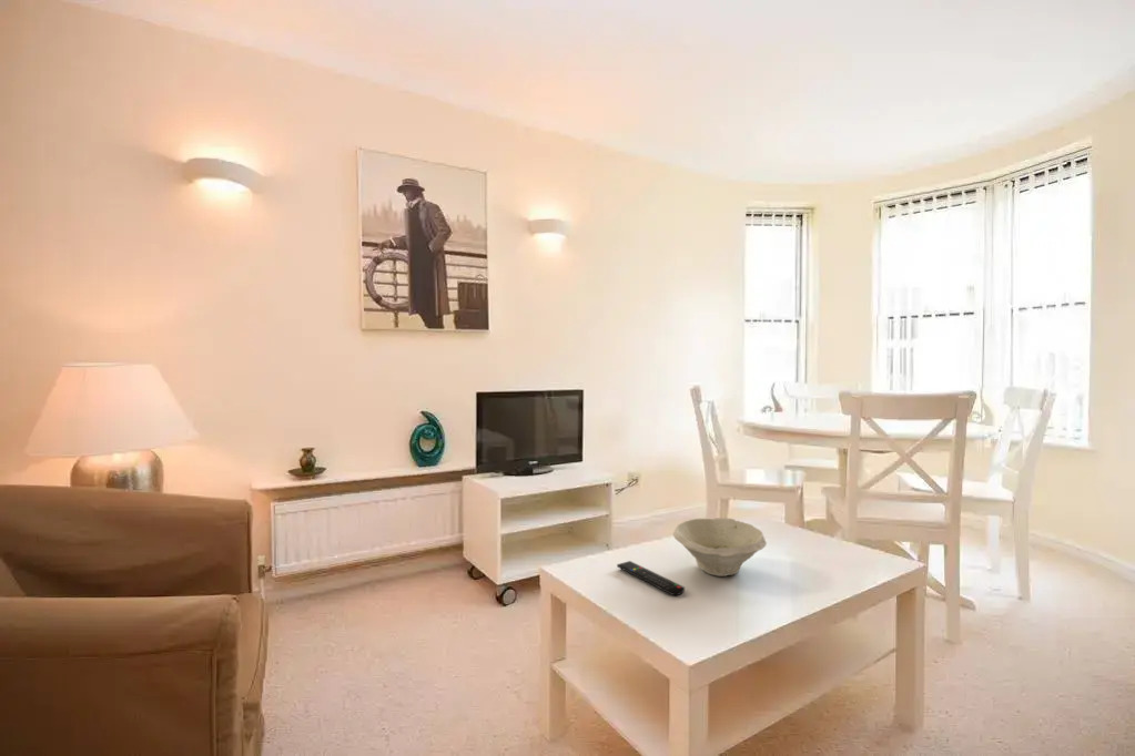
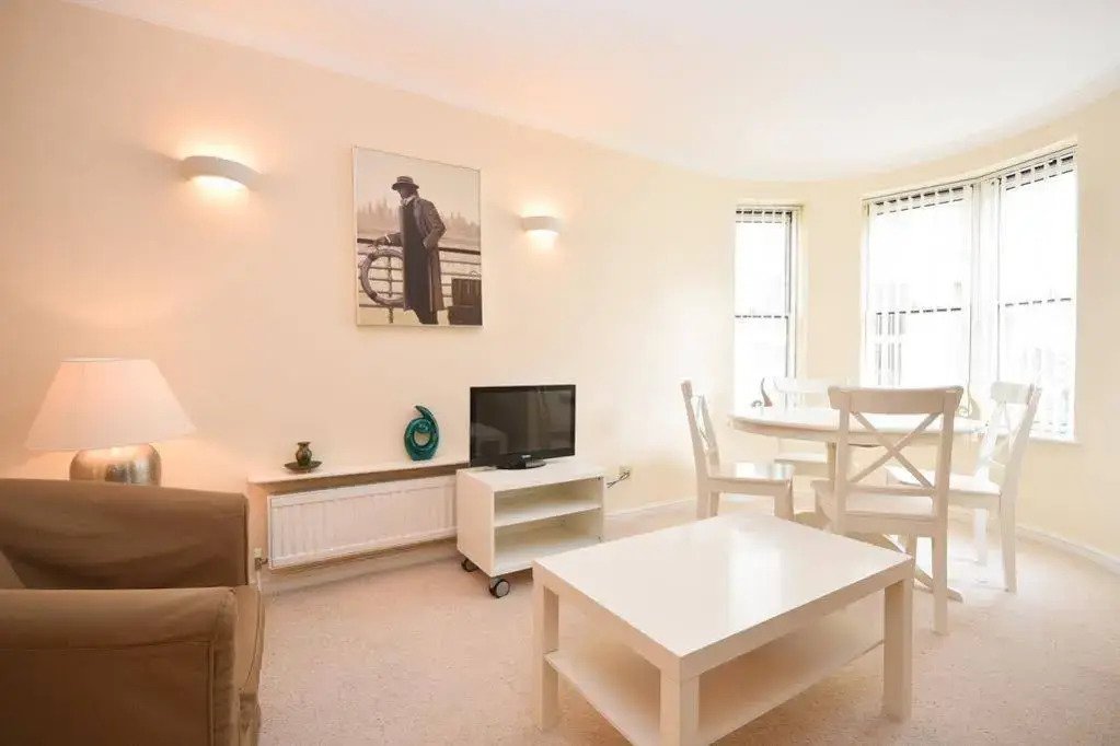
- bowl [671,517,768,578]
- remote control [616,560,686,596]
